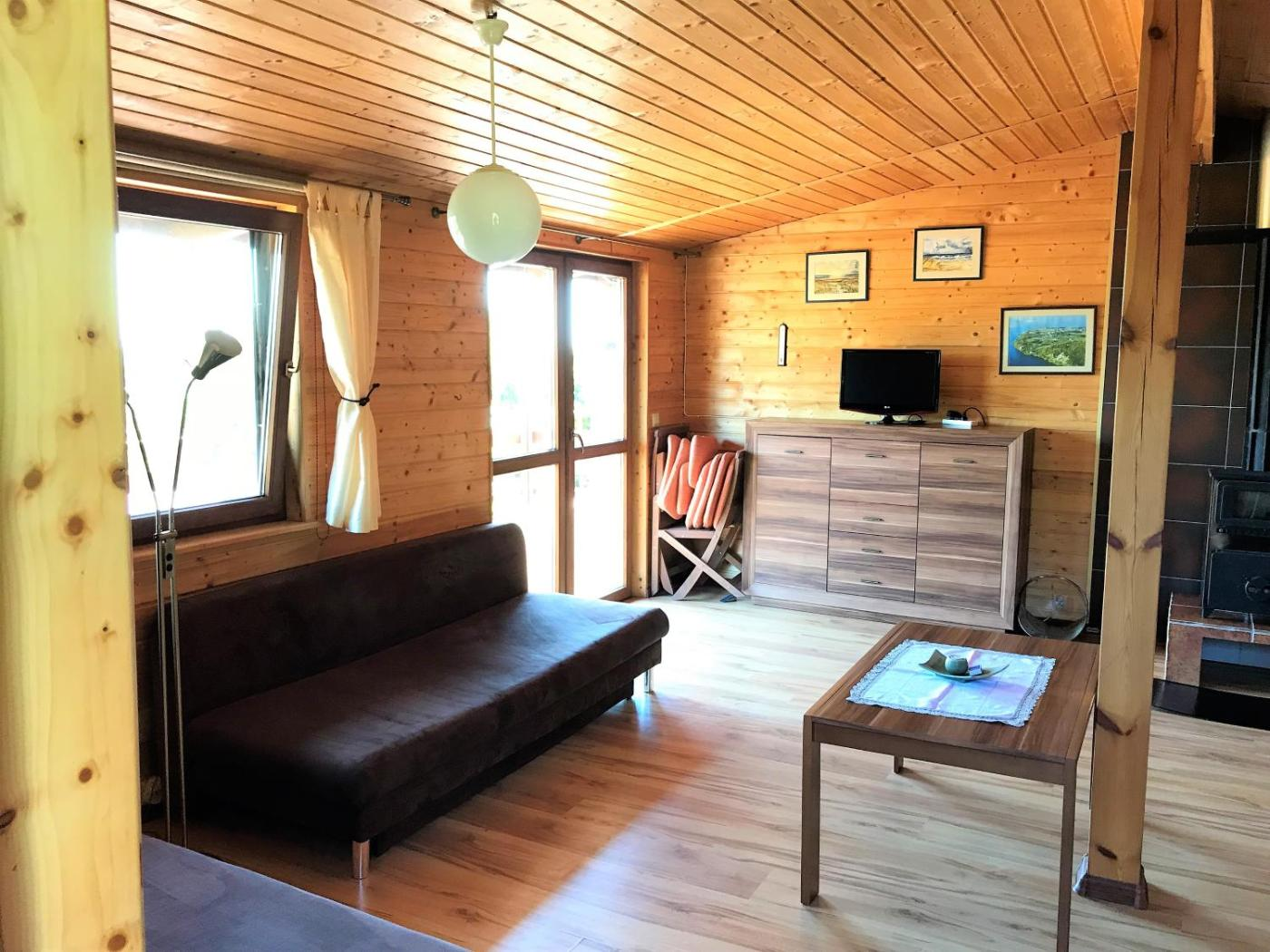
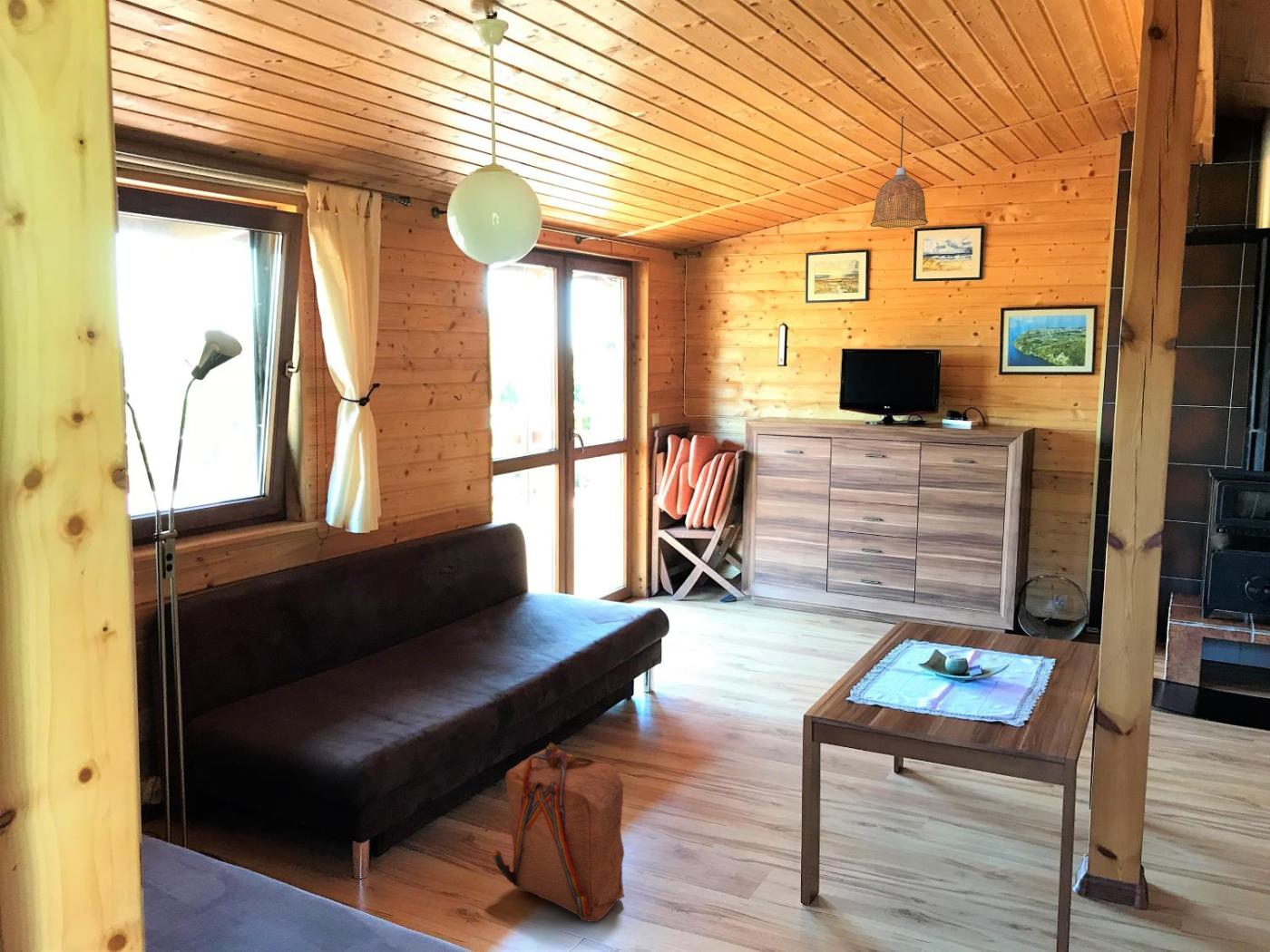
+ pendant lamp [869,115,929,229]
+ backpack [492,742,625,923]
